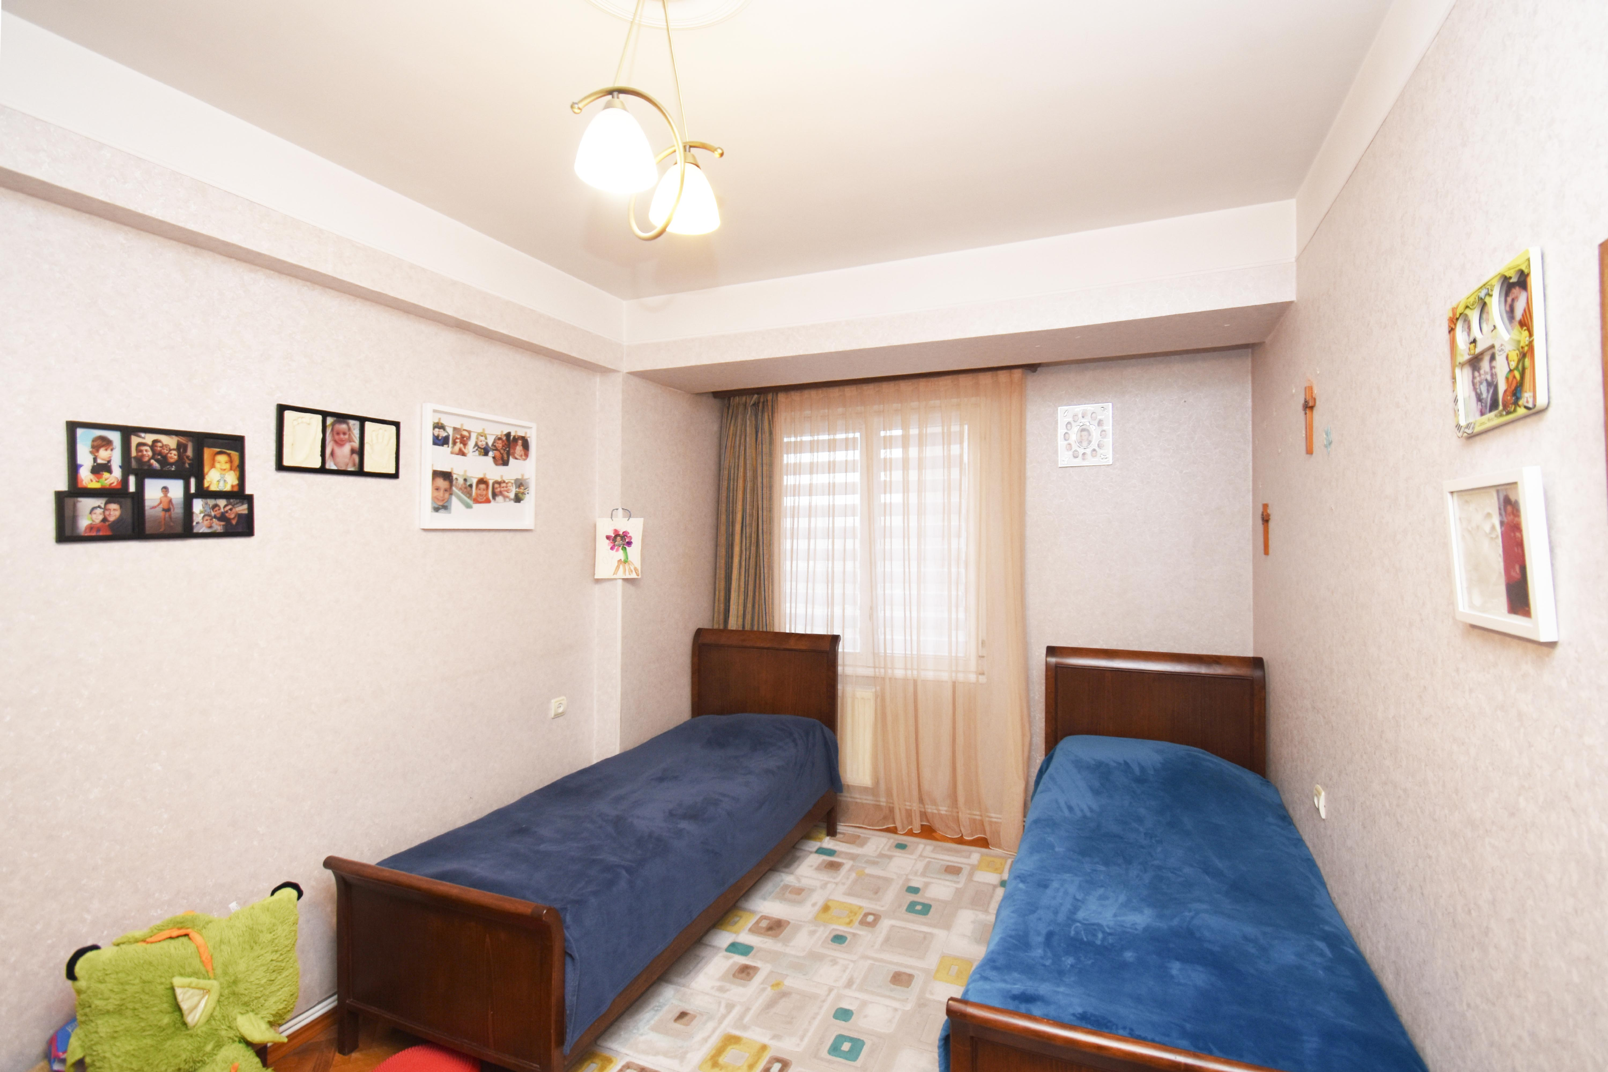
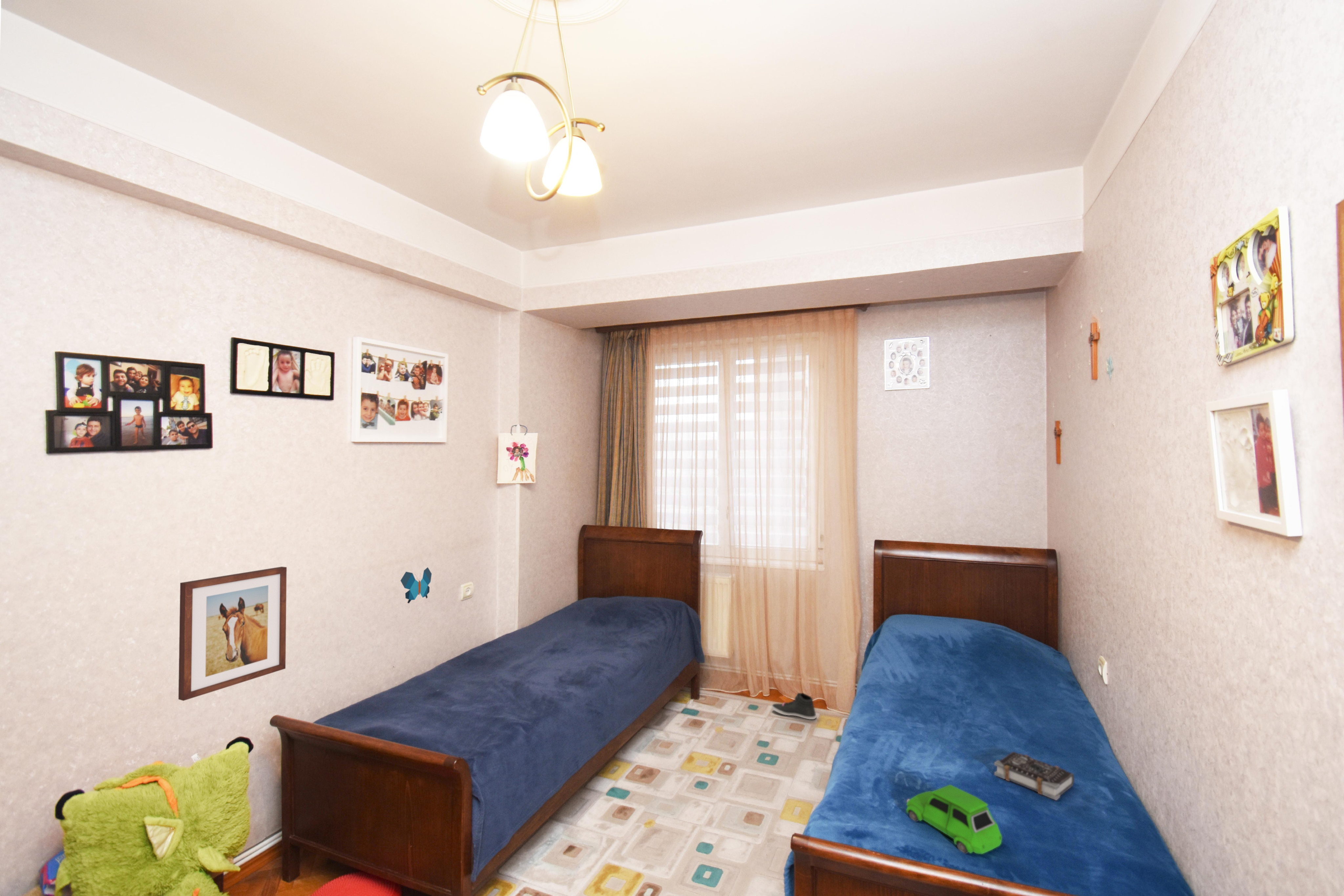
+ book [994,751,1075,801]
+ toy car [906,784,1002,854]
+ decorative butterfly [400,567,432,604]
+ wall art [178,566,287,701]
+ sneaker [771,693,817,720]
